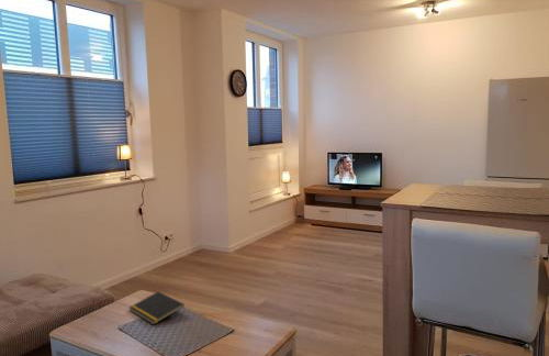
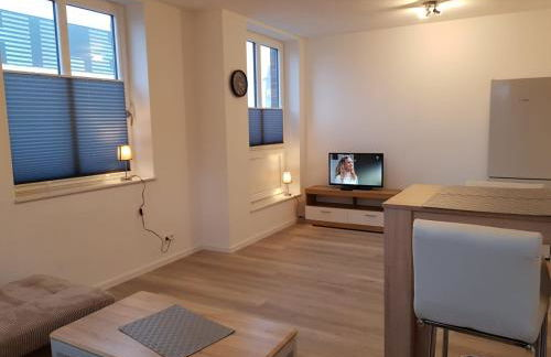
- notepad [128,290,186,325]
